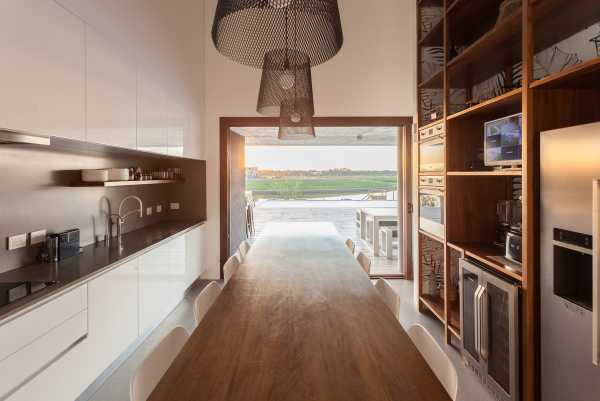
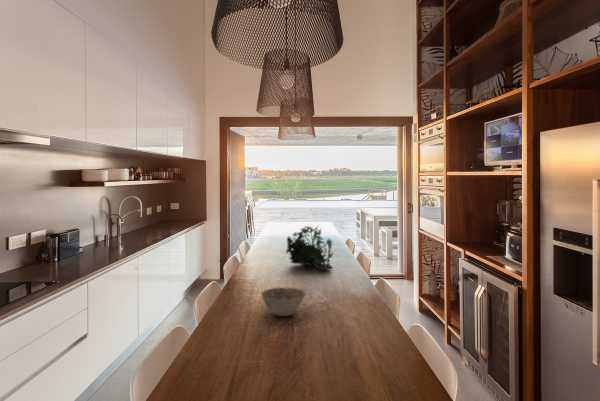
+ plant [285,224,334,271]
+ bowl [261,287,306,317]
